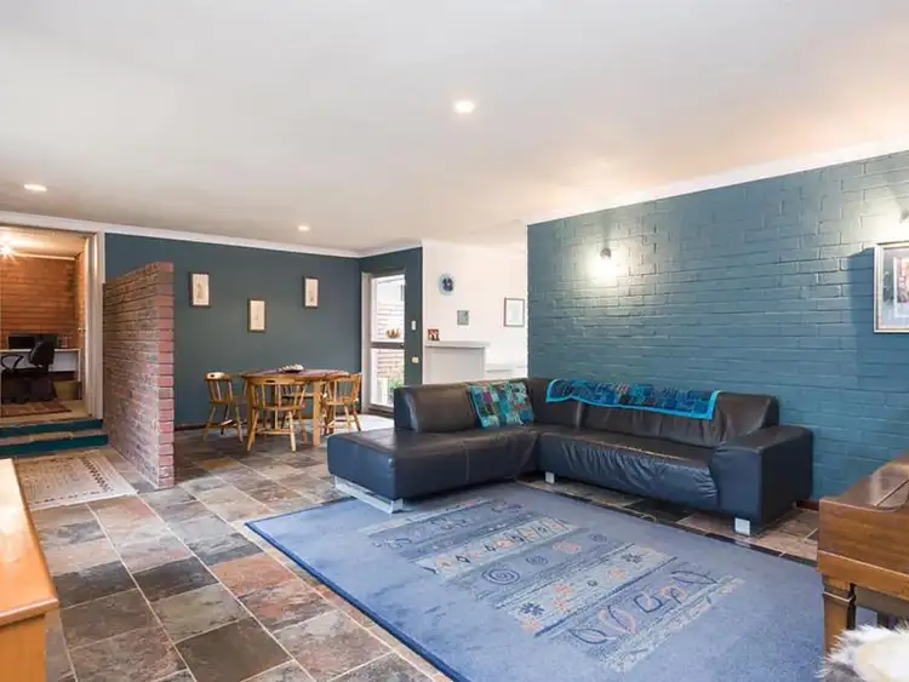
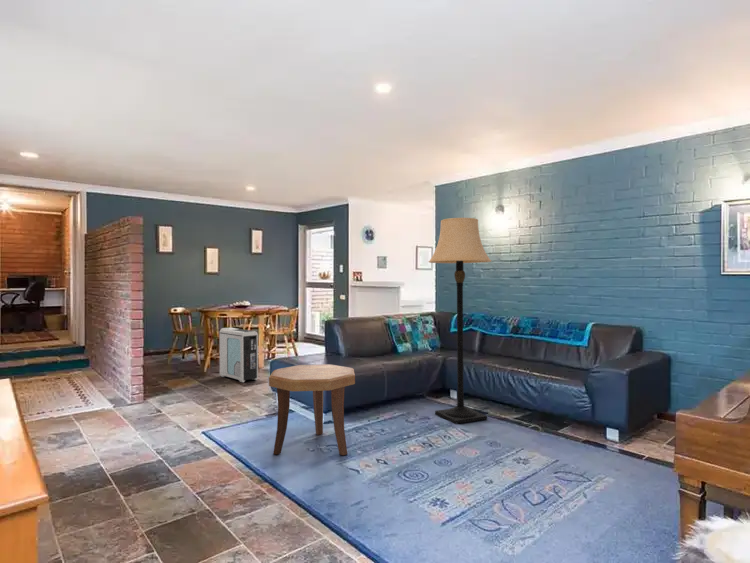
+ side table [268,363,356,456]
+ air purifier [219,327,259,383]
+ lamp [427,217,492,425]
